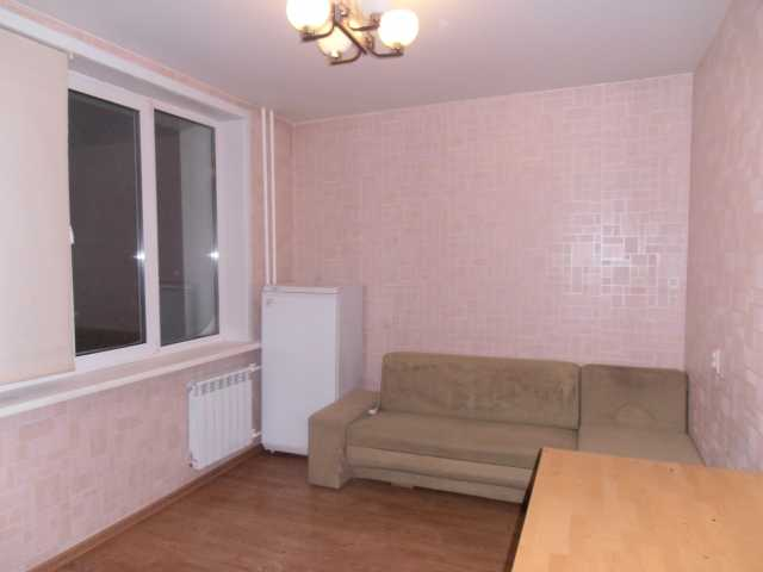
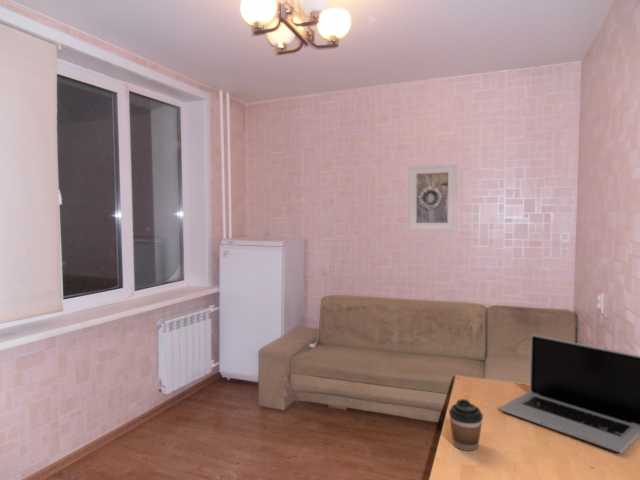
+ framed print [408,163,458,232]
+ laptop [499,334,640,454]
+ coffee cup [448,398,484,452]
